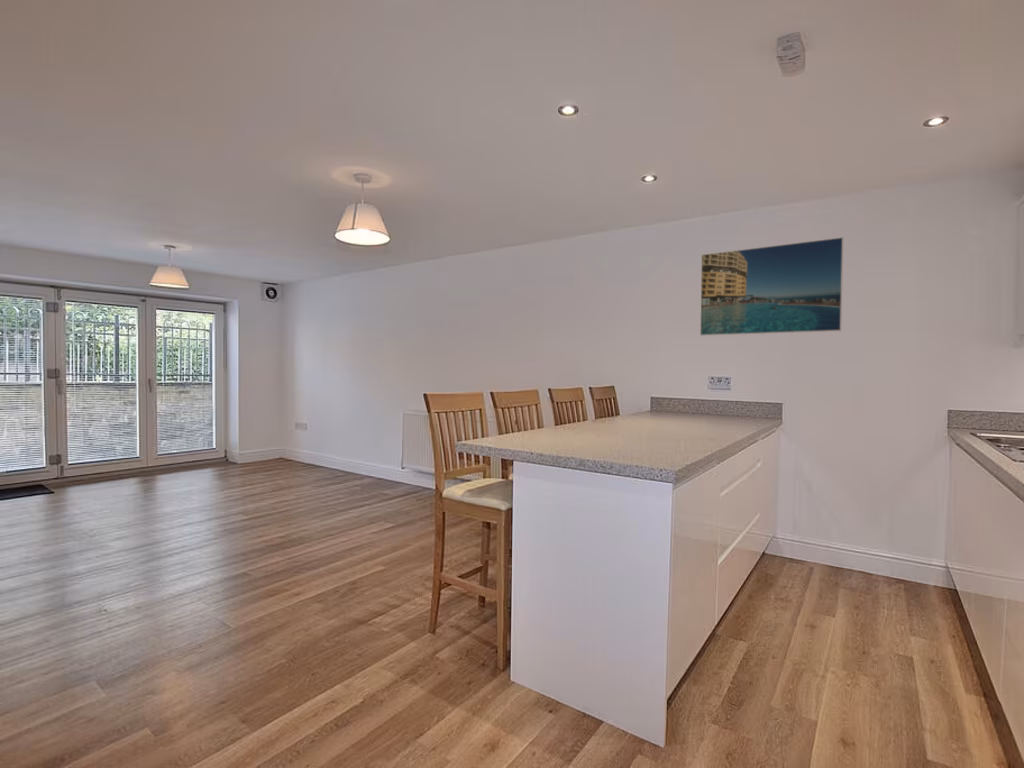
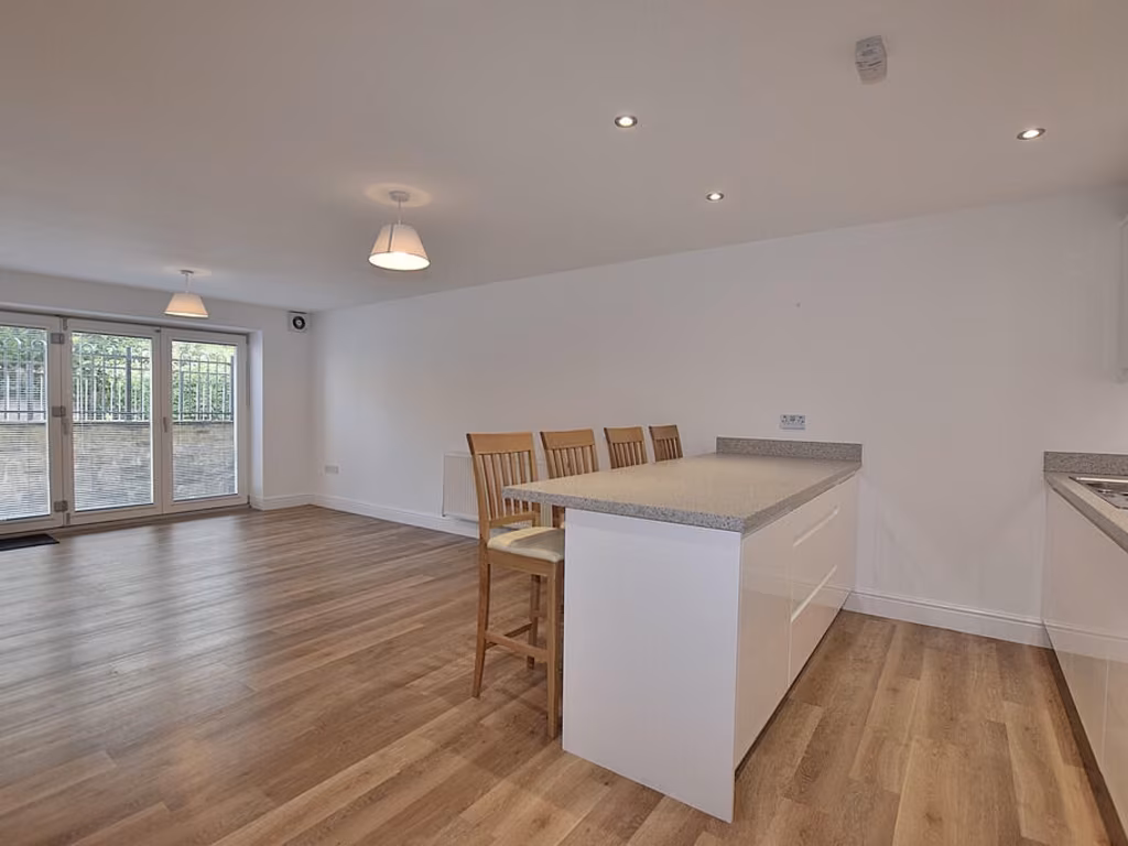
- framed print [699,236,844,337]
